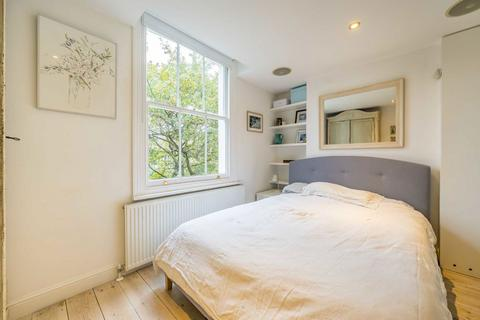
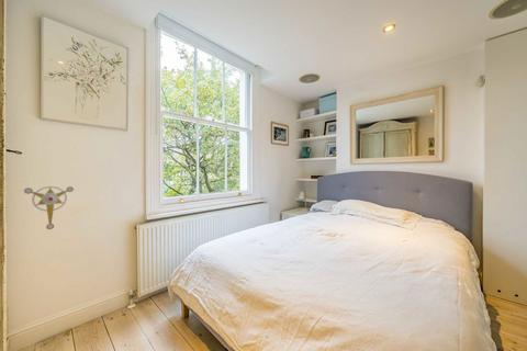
+ wall ornament [23,185,75,230]
